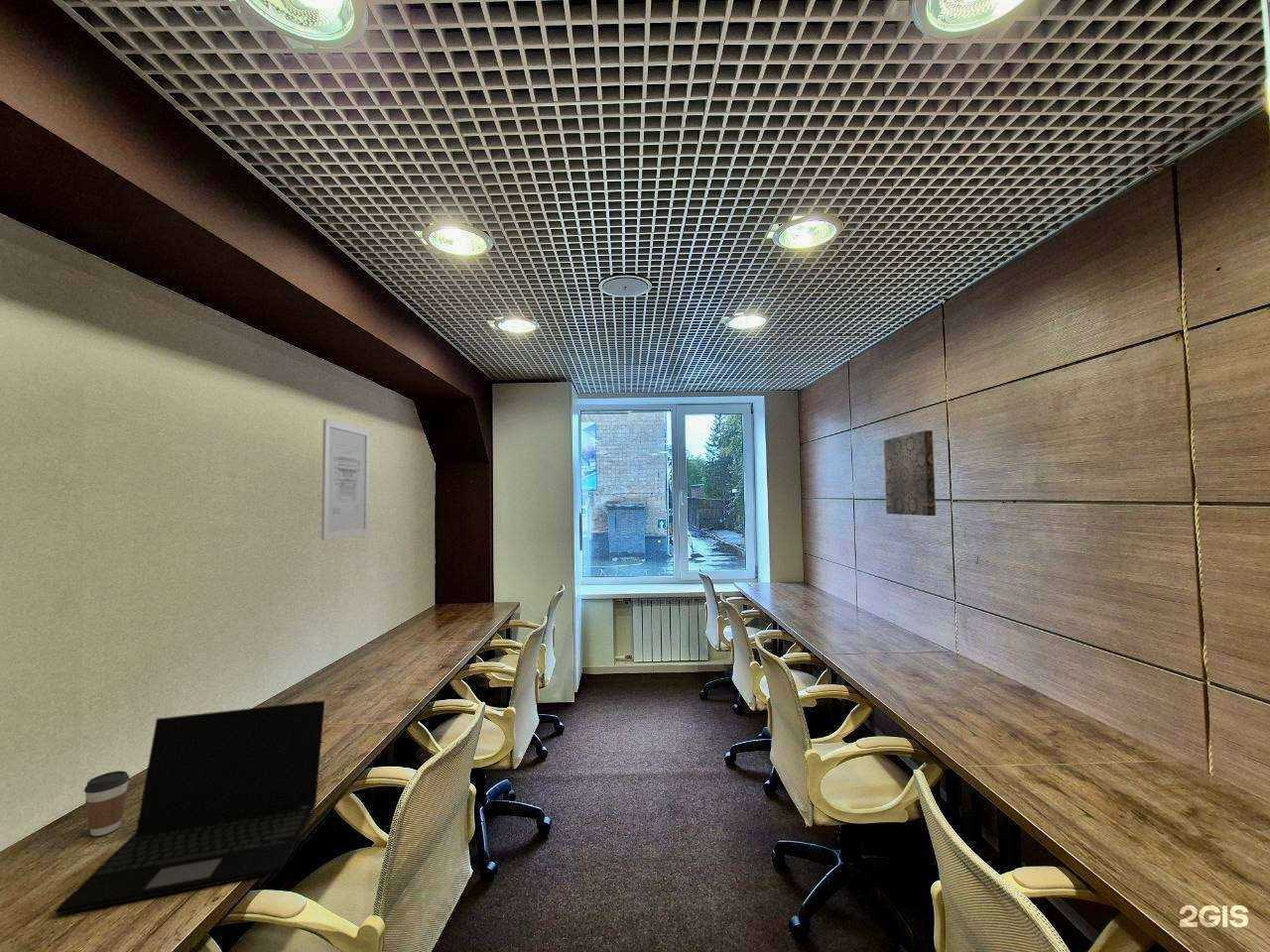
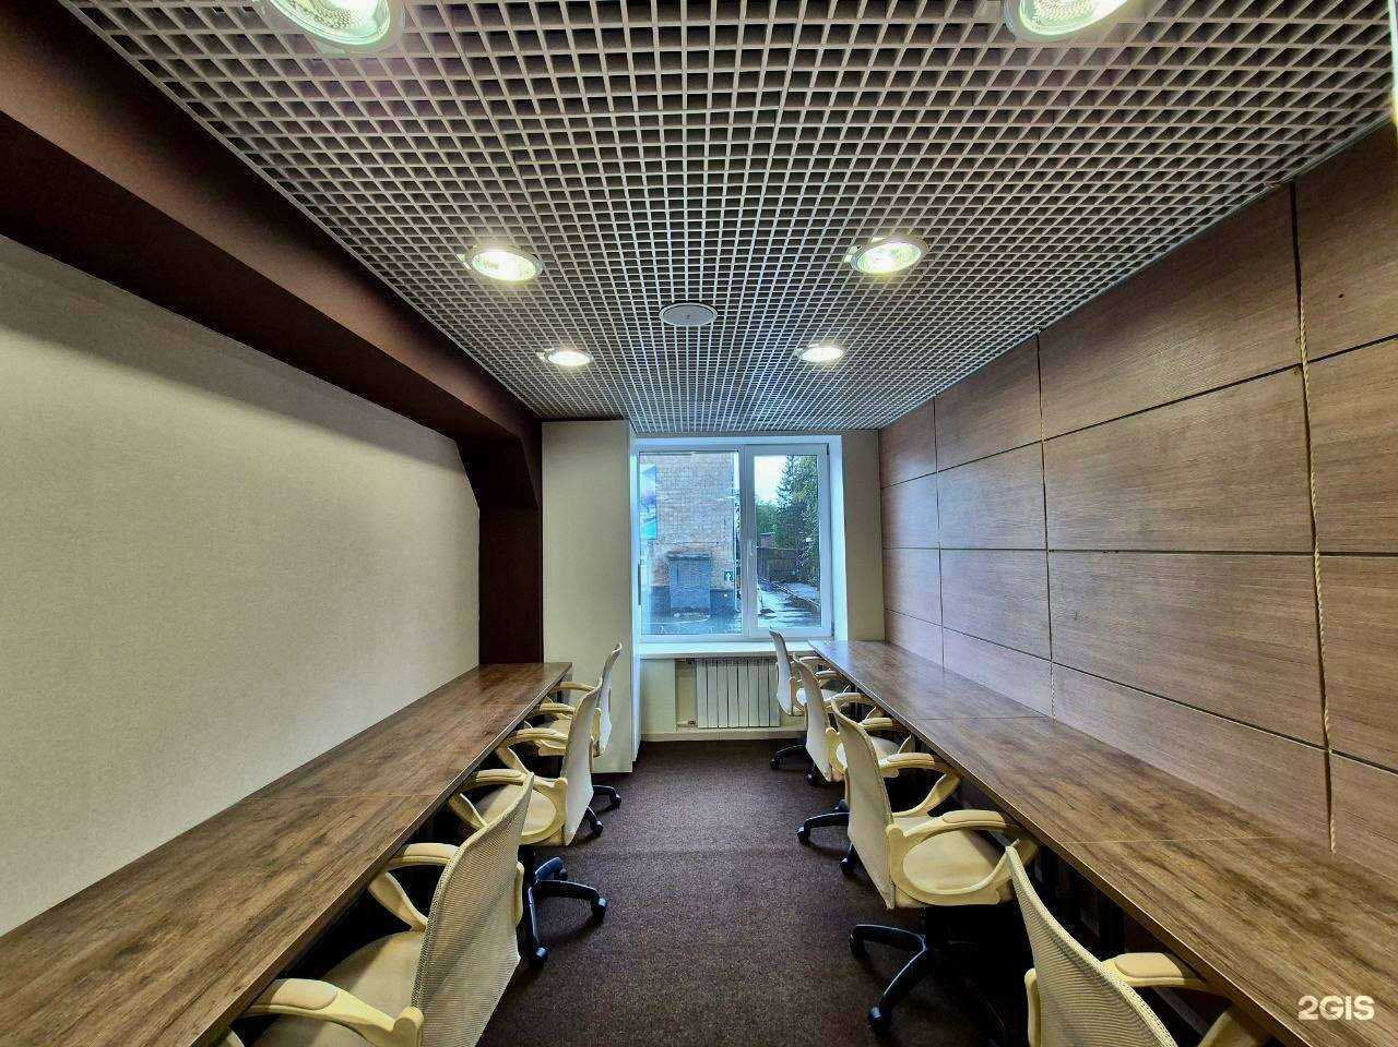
- wall art [320,418,371,541]
- coffee cup [83,770,130,837]
- wall art [883,429,937,517]
- laptop [55,699,326,915]
